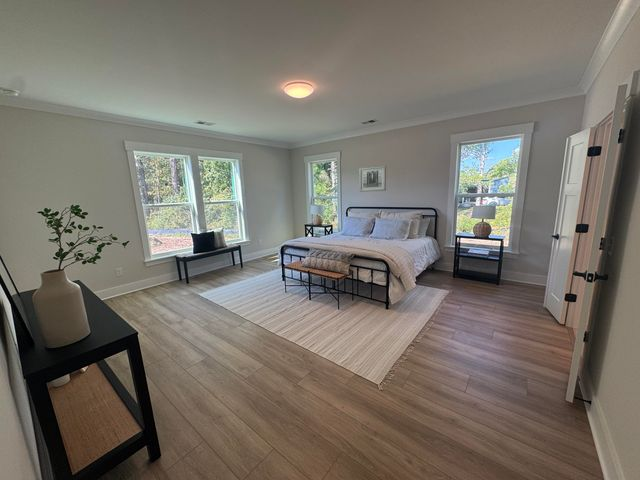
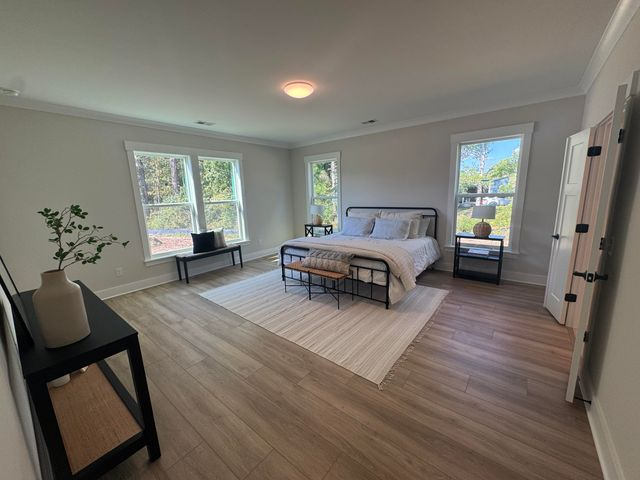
- wall art [359,165,387,193]
